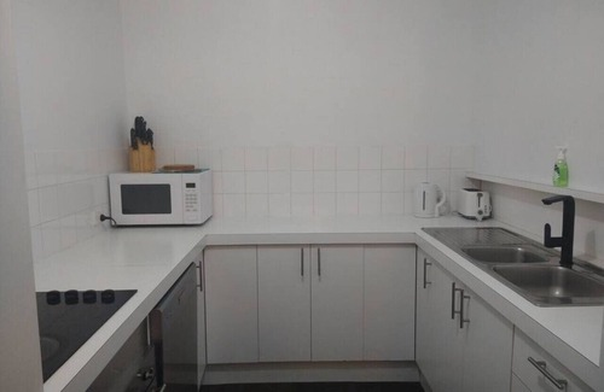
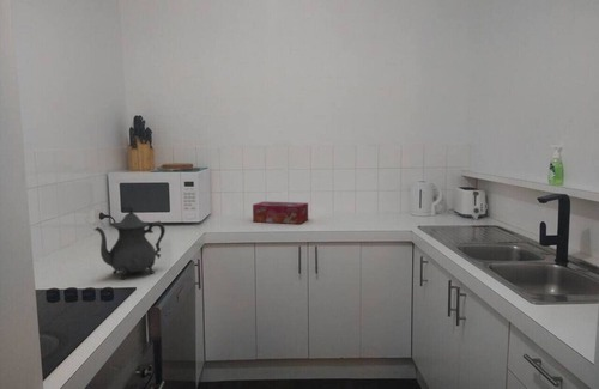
+ tissue box [252,200,309,225]
+ teapot [93,202,167,280]
